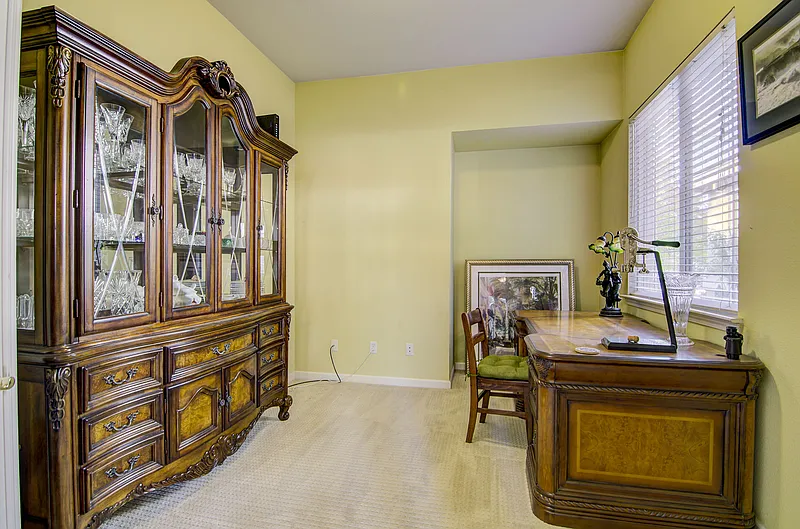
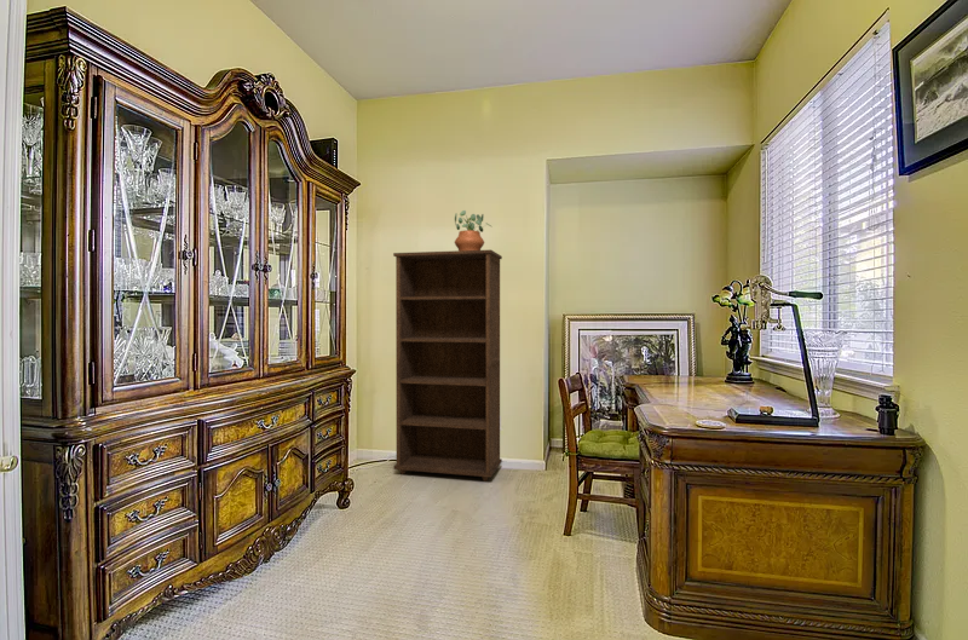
+ bookcase [392,249,503,483]
+ potted plant [454,209,492,250]
